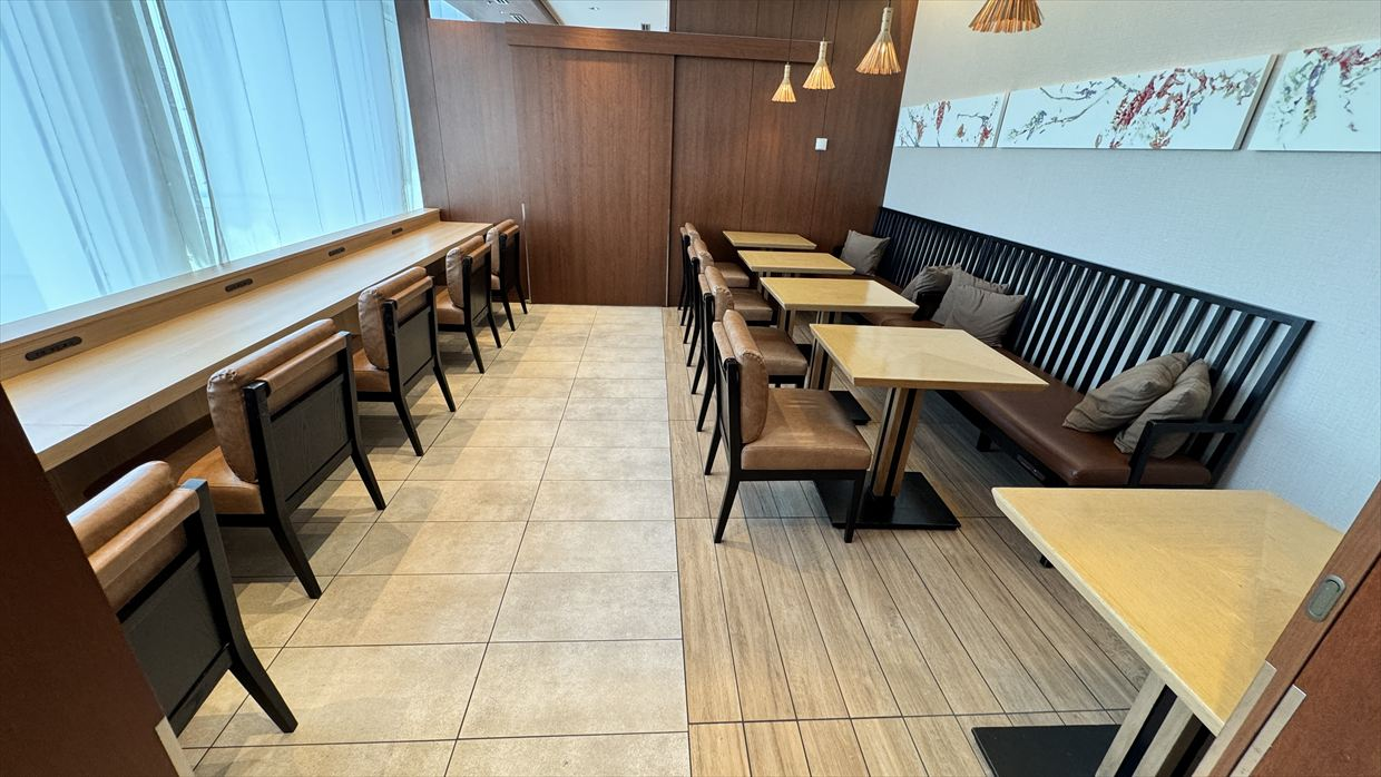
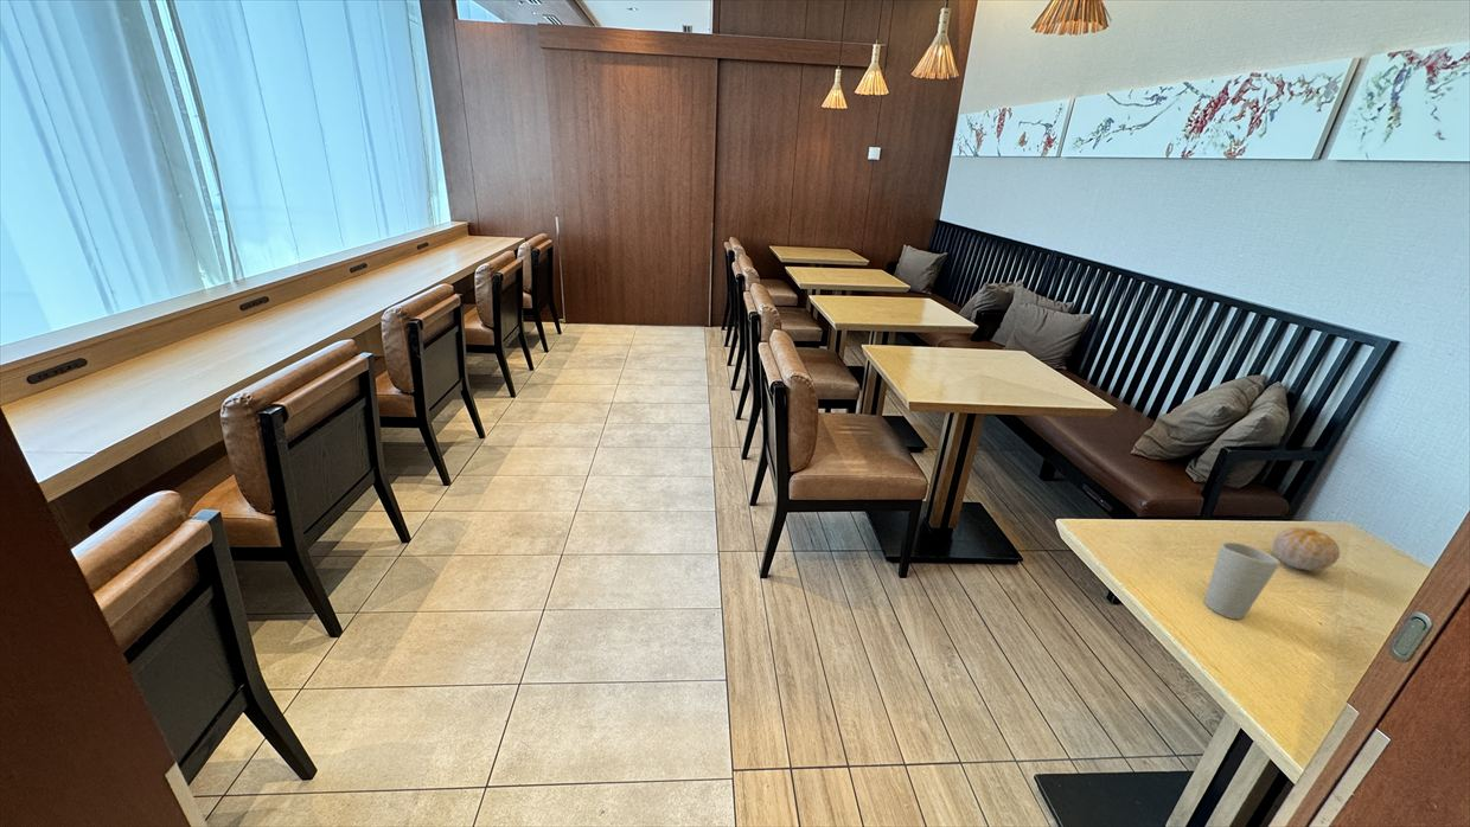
+ cup [1203,541,1282,620]
+ fruit [1271,526,1341,572]
